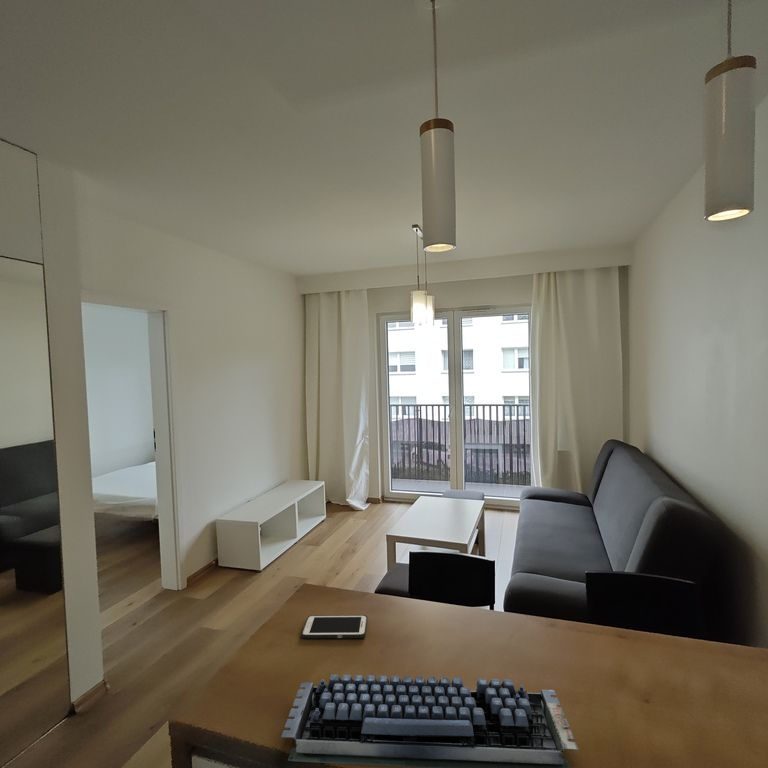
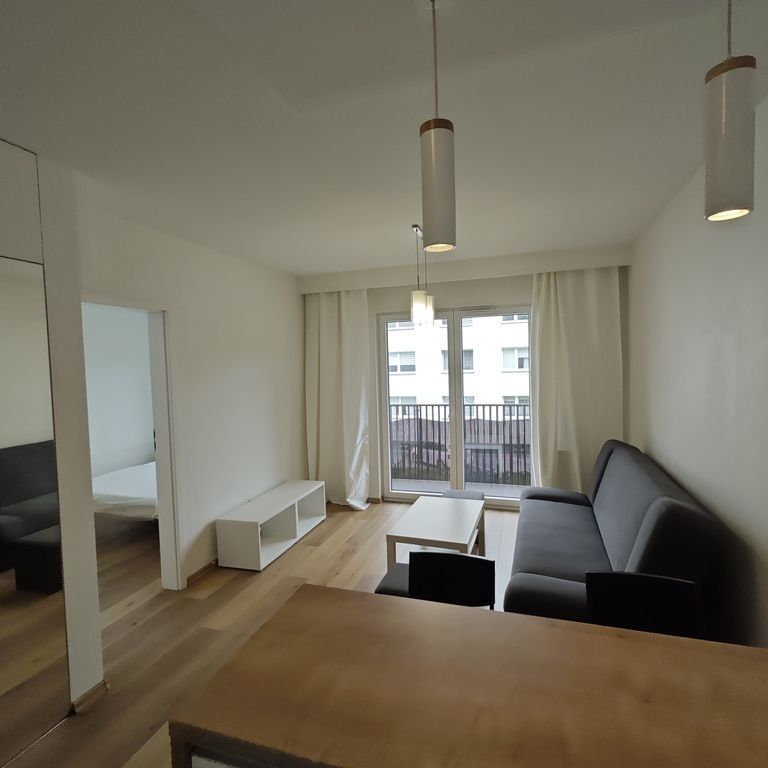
- cell phone [301,614,369,639]
- computer keyboard [280,673,579,768]
